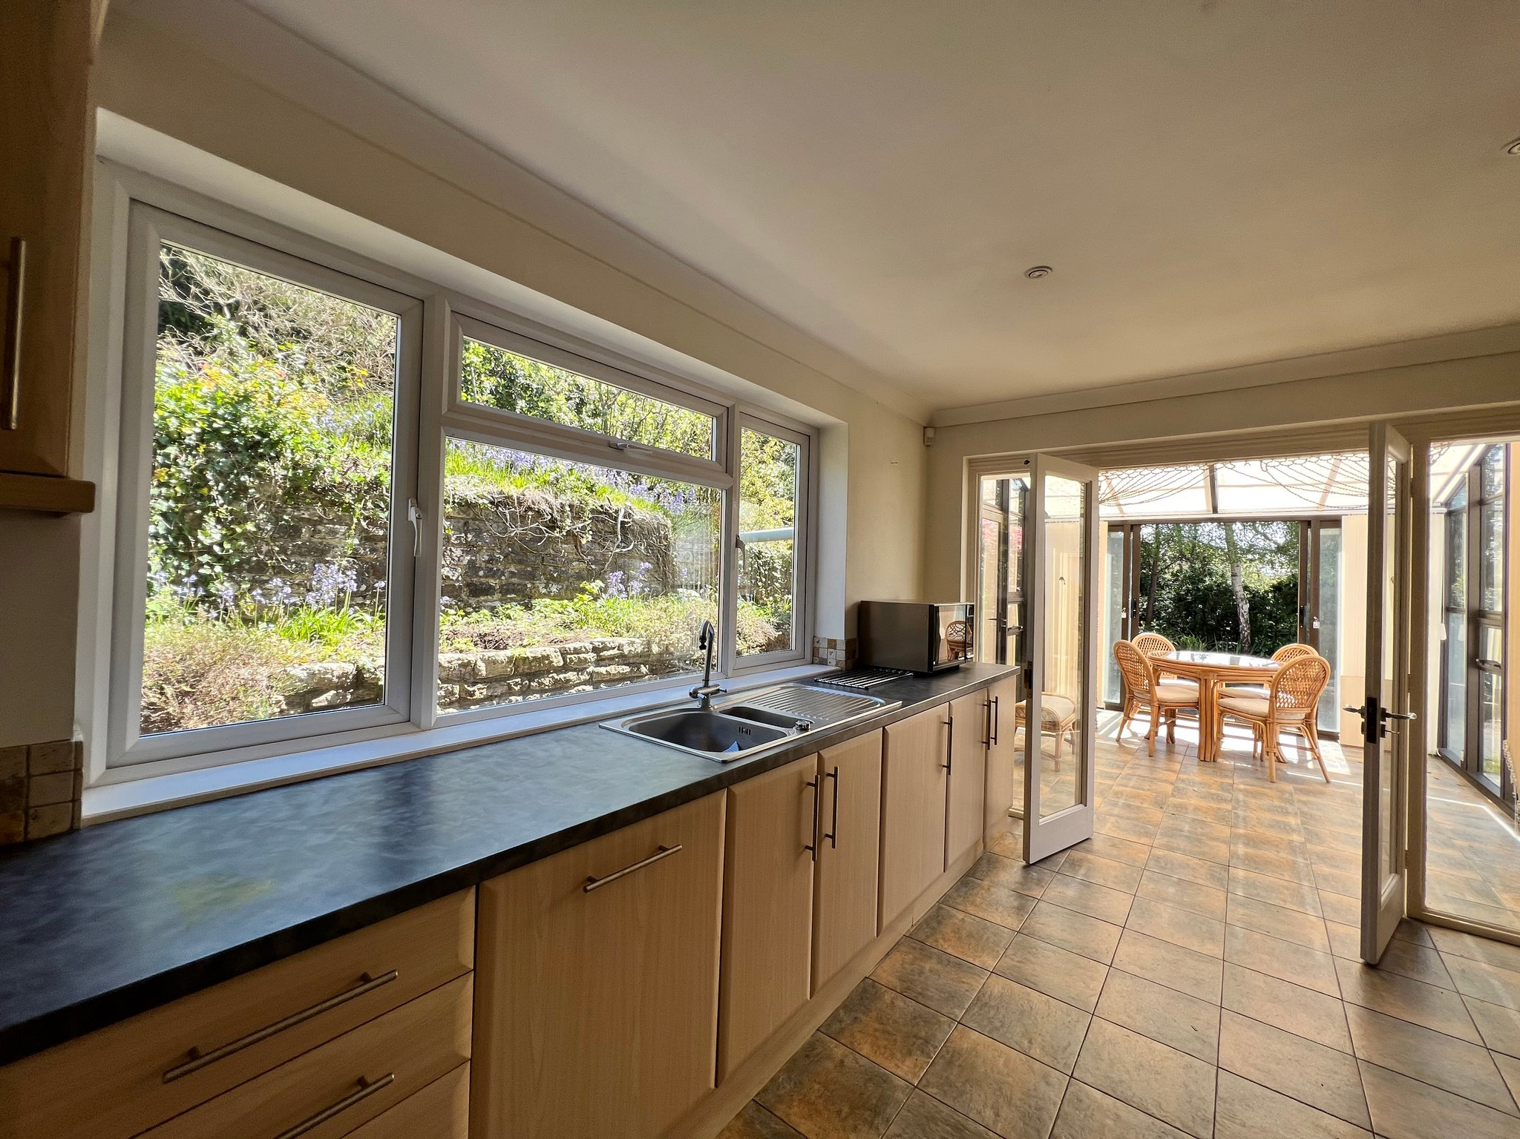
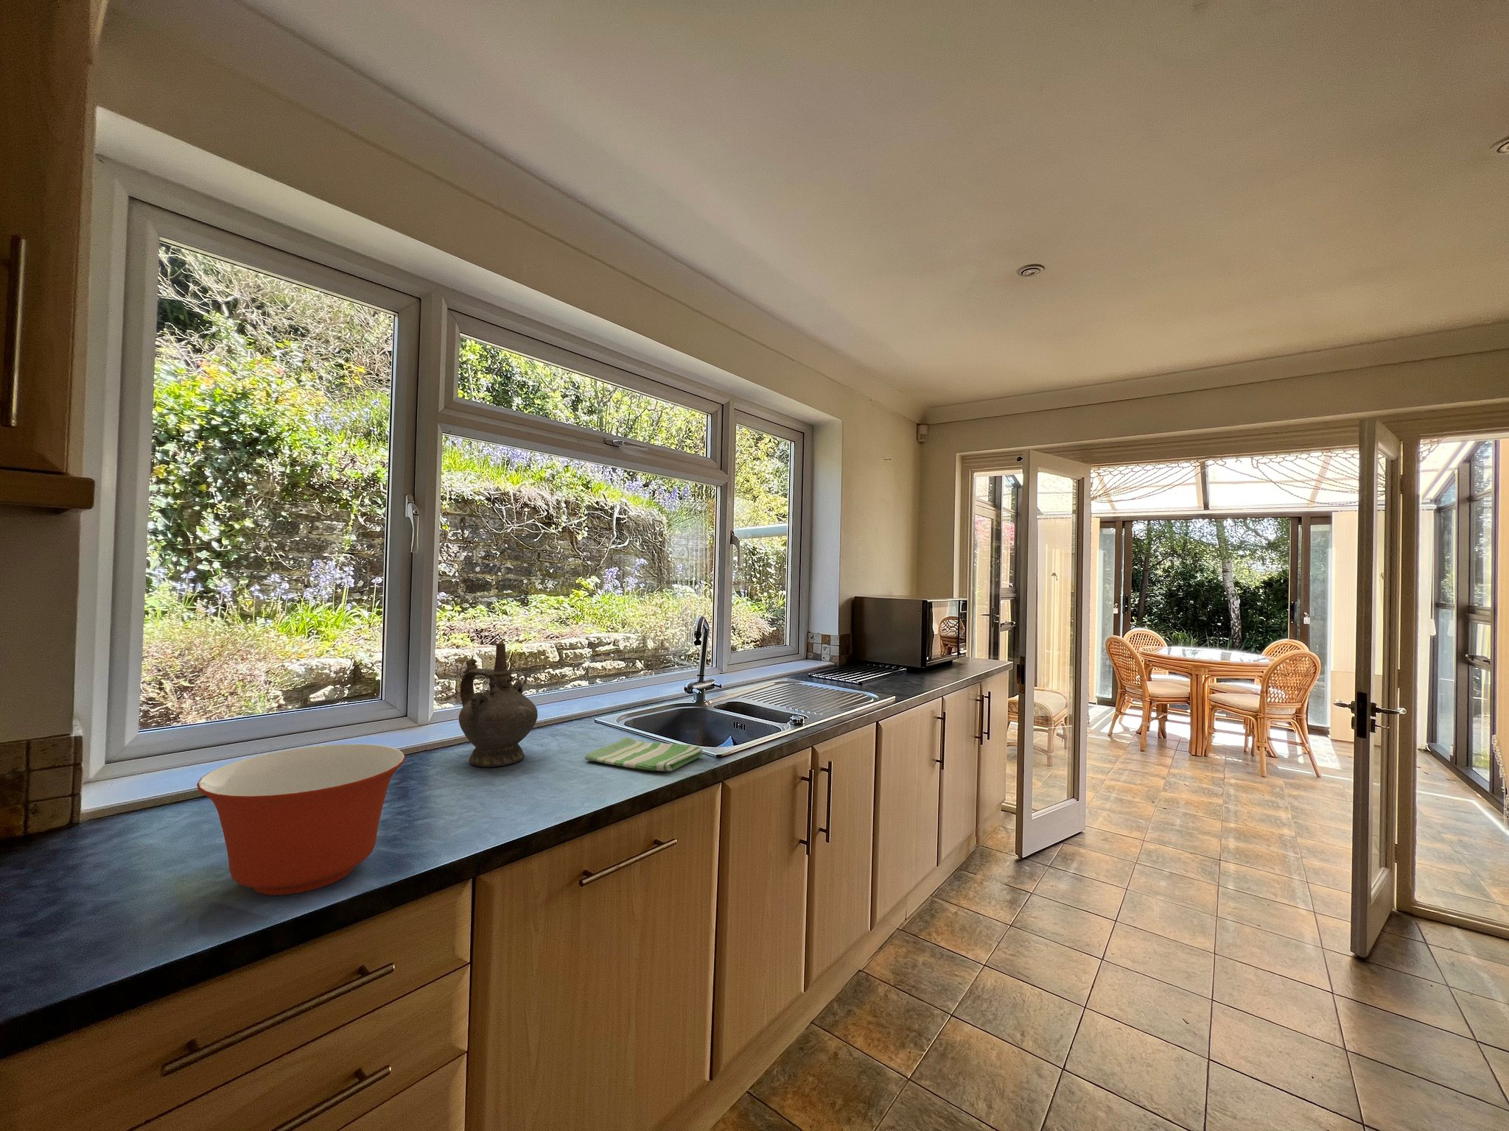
+ ceremonial vessel [459,643,538,767]
+ dish towel [585,737,703,772]
+ mixing bowl [196,743,406,896]
